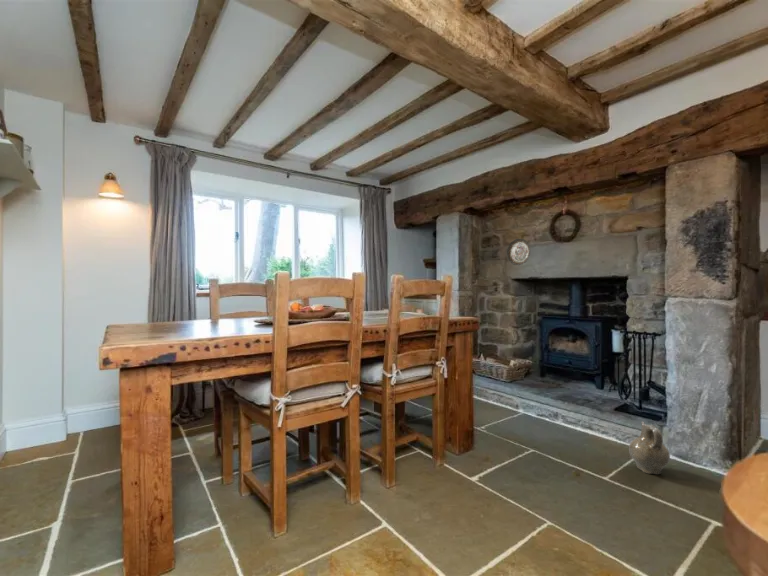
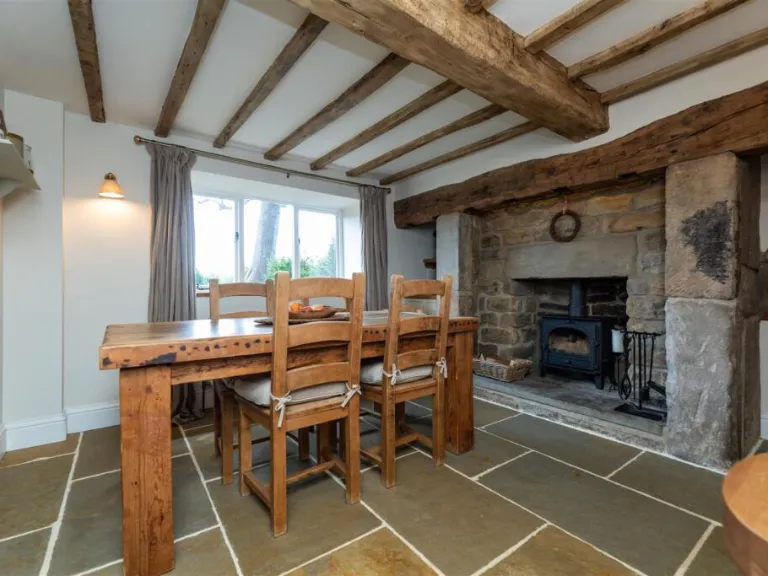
- ceramic jug [628,420,671,475]
- decorative plate [506,238,531,267]
